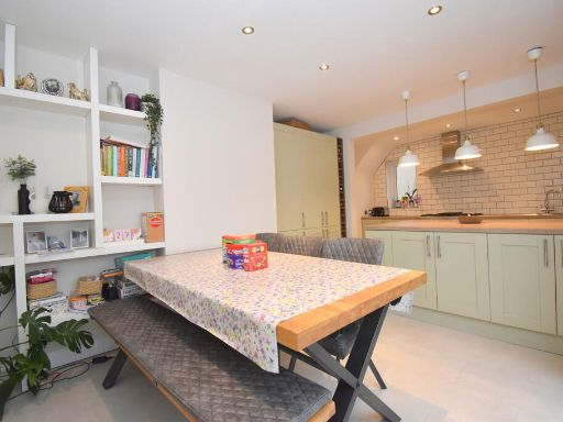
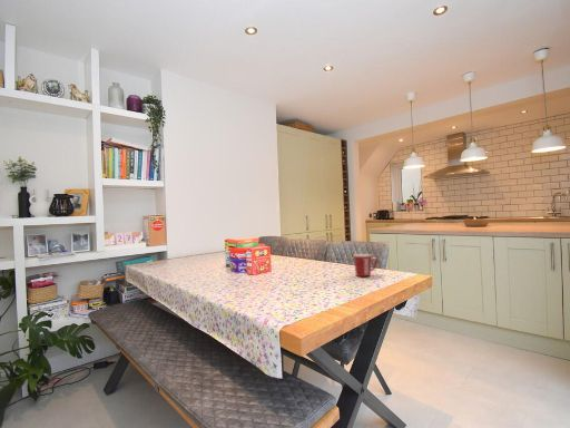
+ mug [352,253,379,278]
